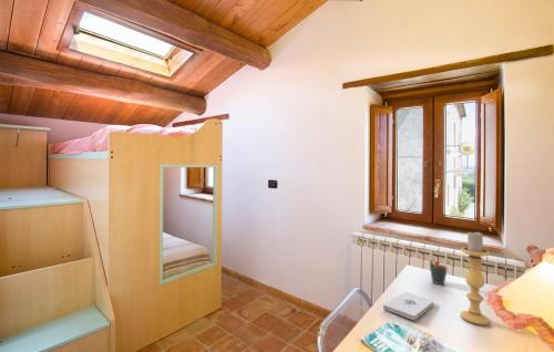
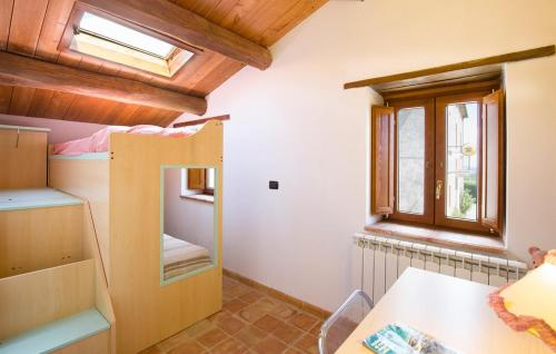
- notepad [382,291,434,321]
- pen holder [428,258,450,286]
- candle holder [460,230,491,327]
